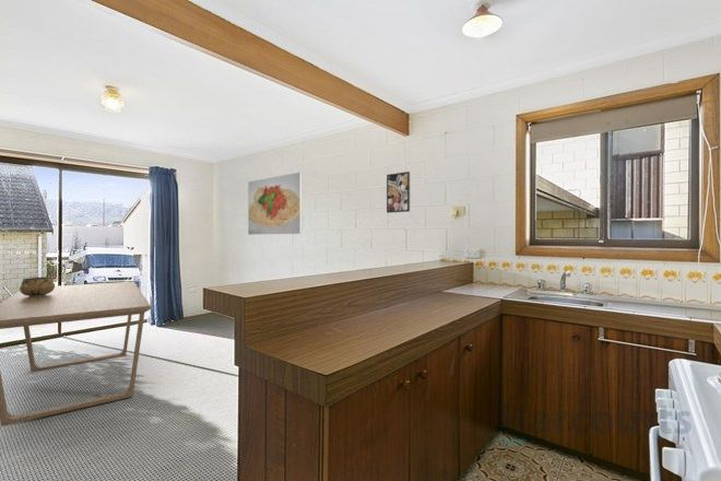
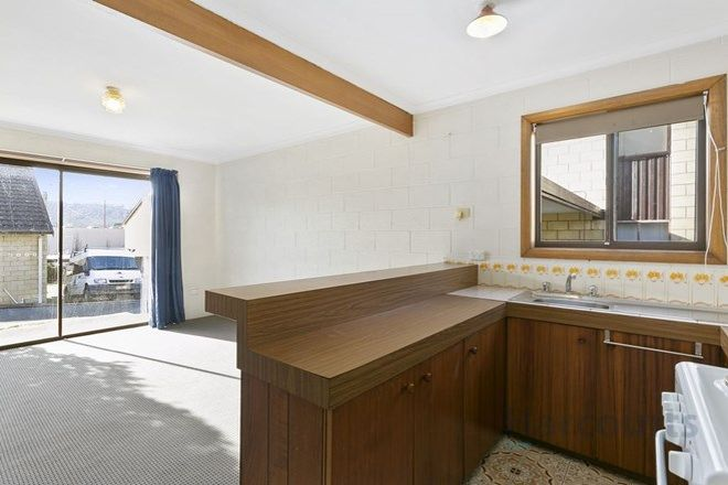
- decorative bowl [19,277,56,296]
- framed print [386,171,411,214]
- dining table [0,281,152,427]
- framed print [247,172,303,236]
